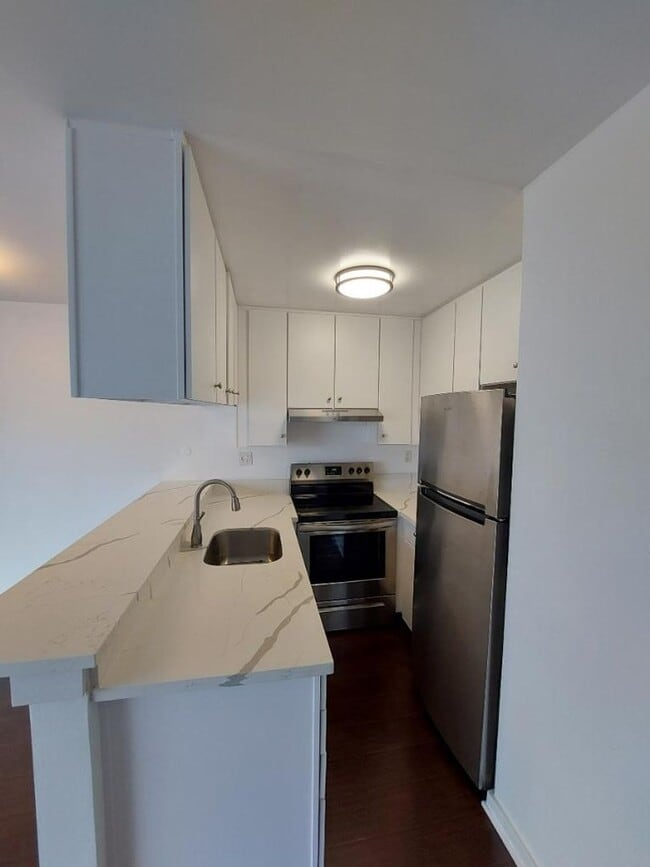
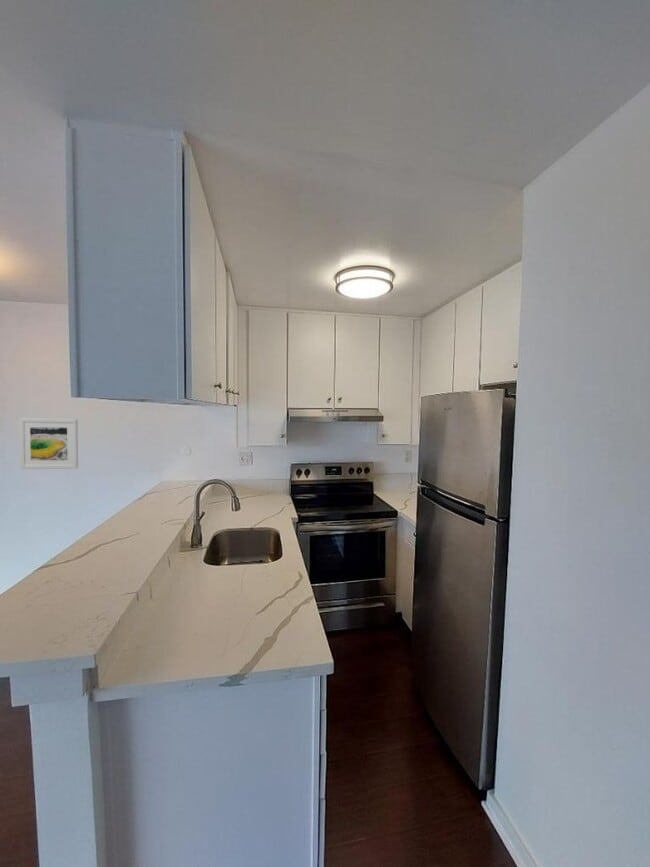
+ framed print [19,417,79,470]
